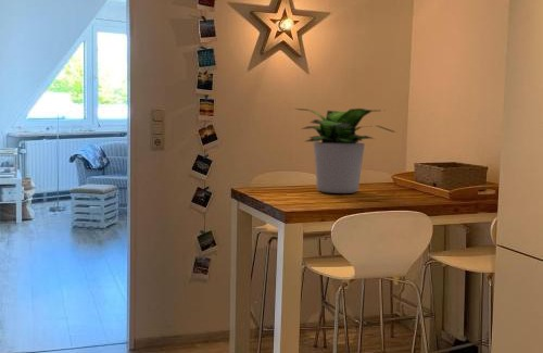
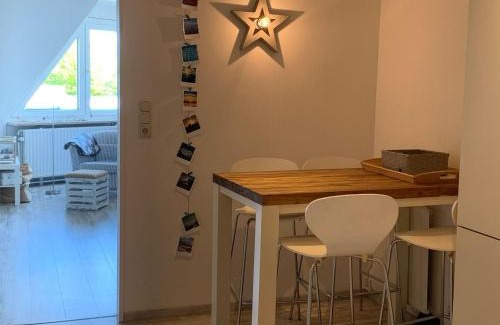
- potted plant [295,108,397,194]
